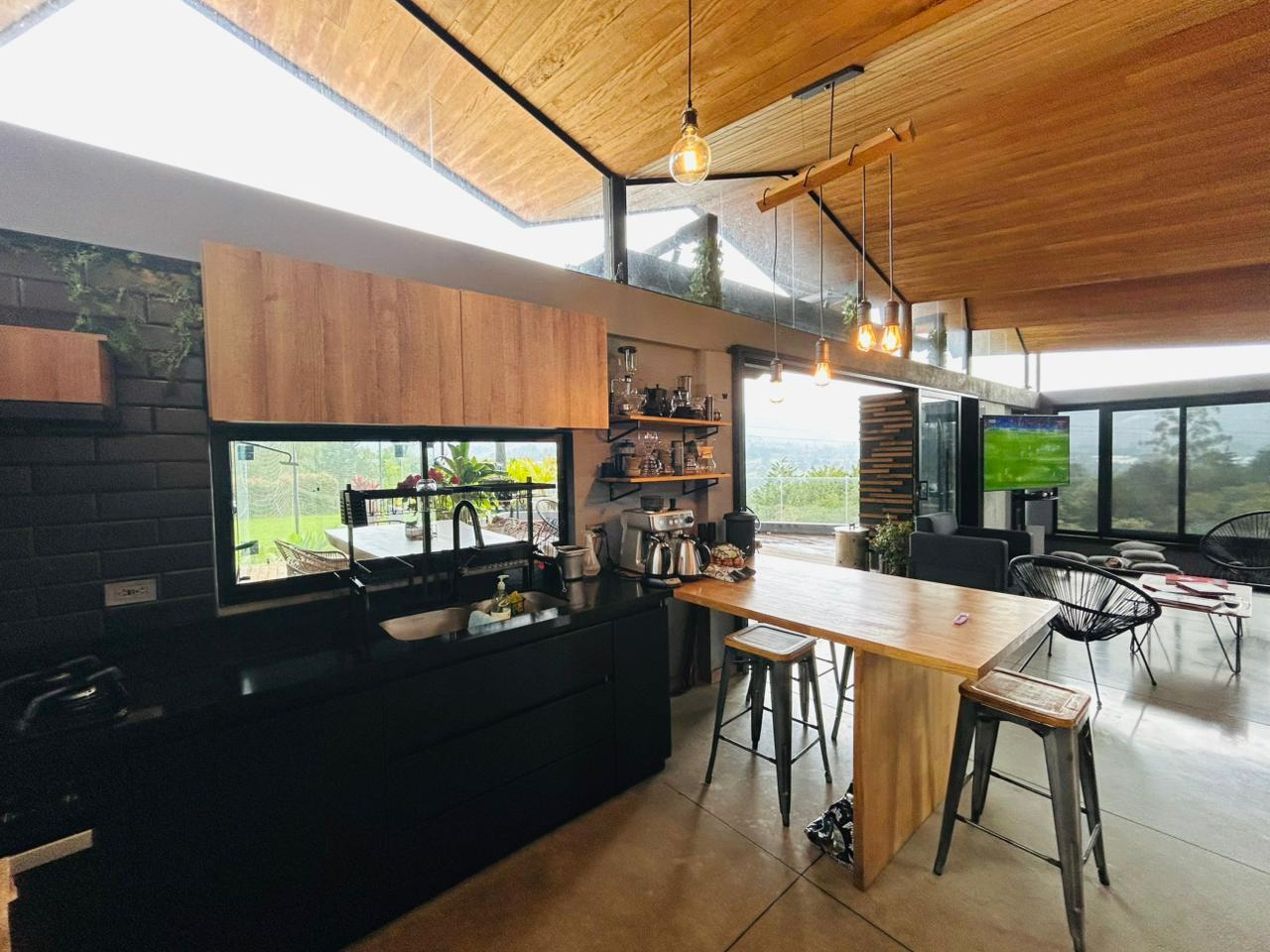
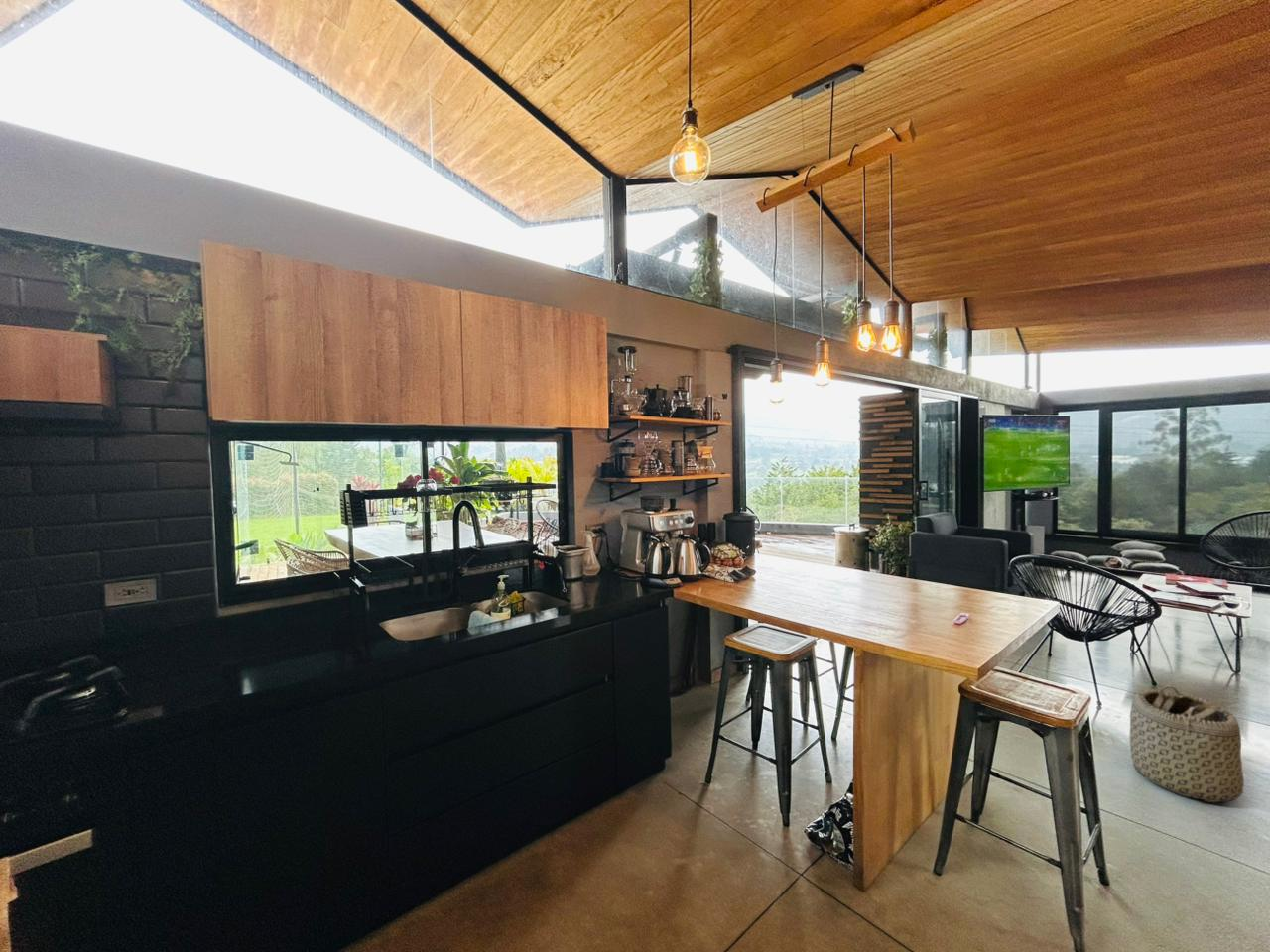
+ basket [1129,685,1245,803]
